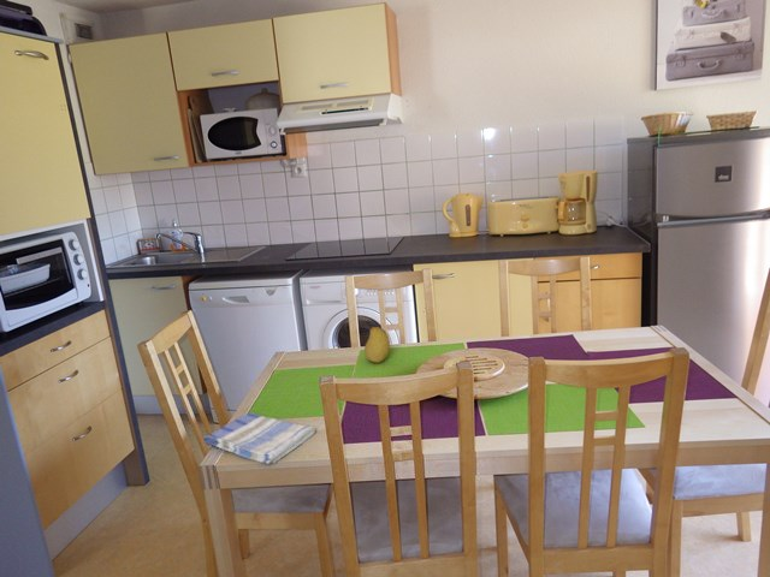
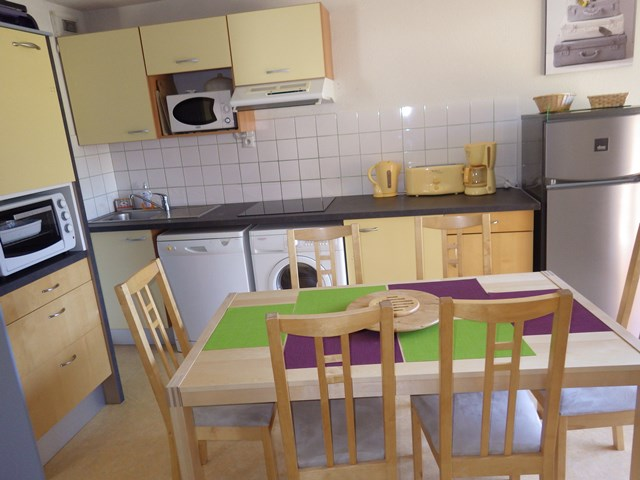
- dish towel [202,411,316,465]
- fruit [363,326,391,364]
